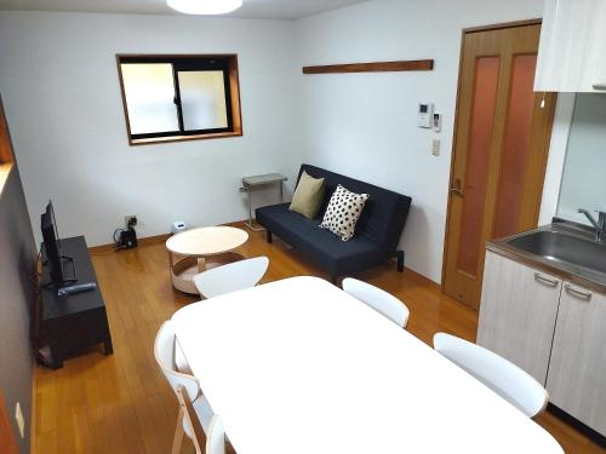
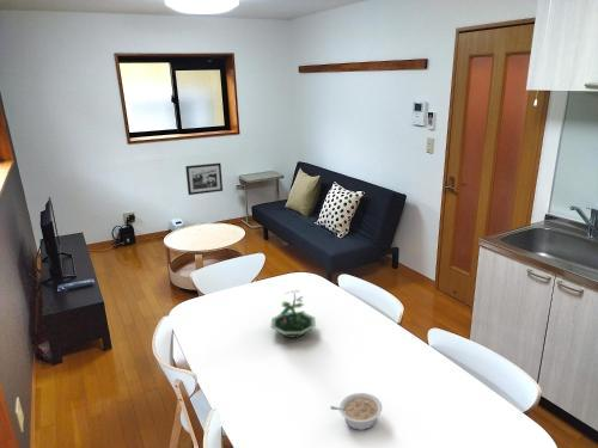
+ legume [329,392,384,431]
+ picture frame [184,162,224,196]
+ terrarium [269,289,317,339]
